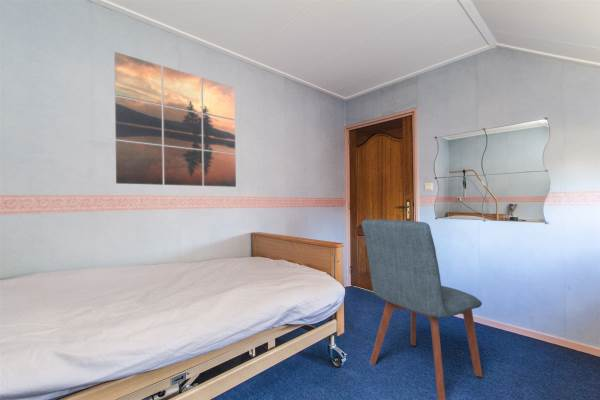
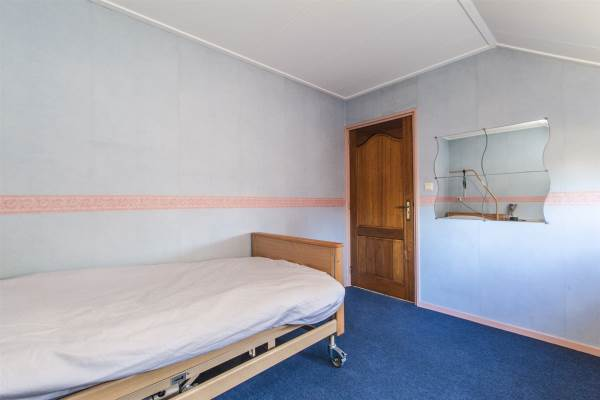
- wall art [114,51,237,188]
- chair [361,219,483,400]
